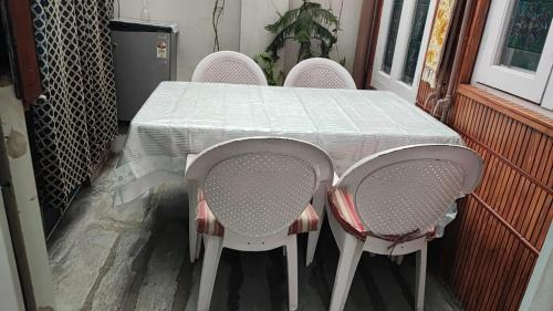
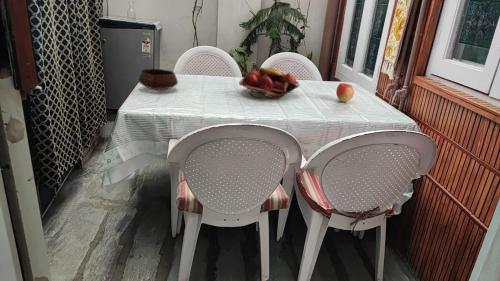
+ apple [335,82,355,103]
+ bowl [138,68,179,91]
+ fruit basket [238,66,301,100]
